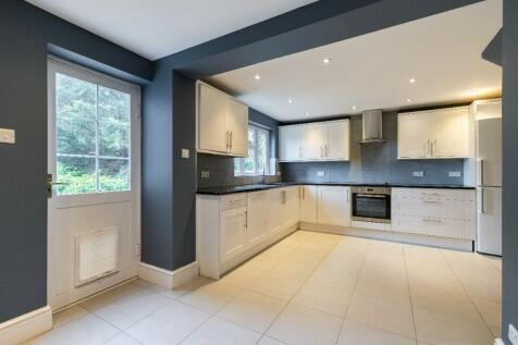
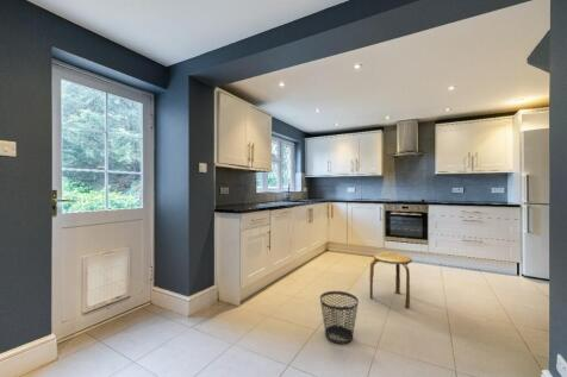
+ wastebasket [319,290,360,345]
+ stool [368,251,413,309]
